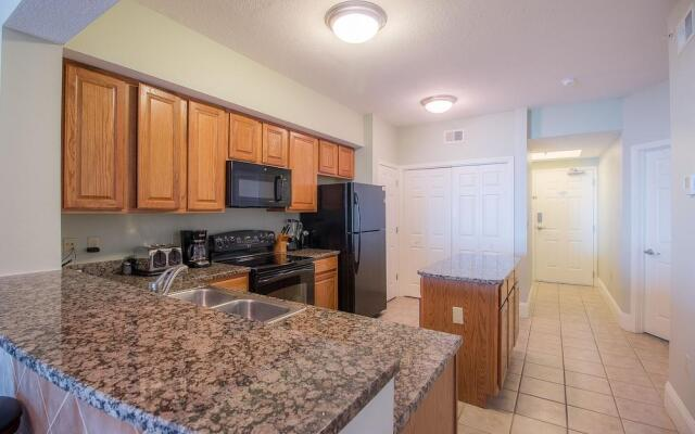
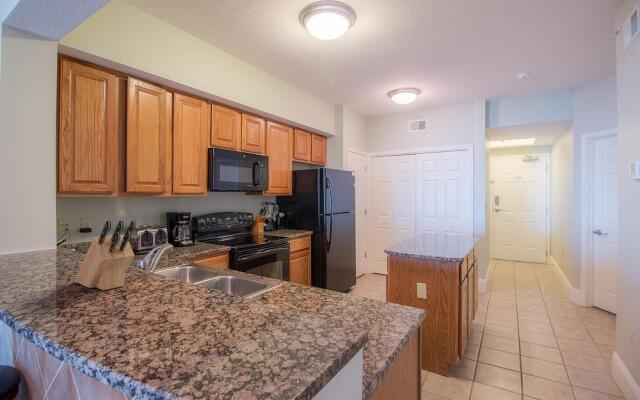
+ knife block [74,220,137,291]
